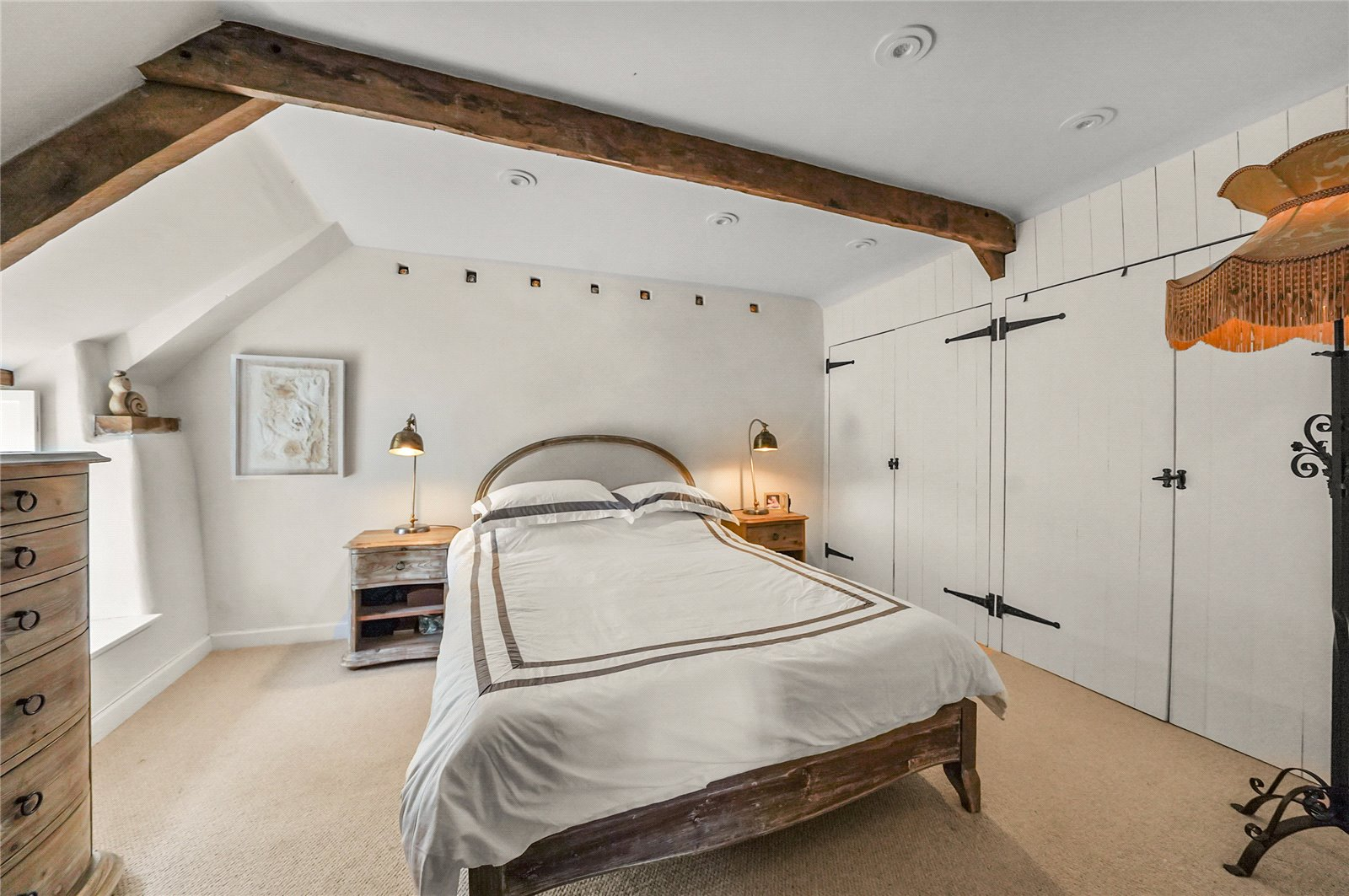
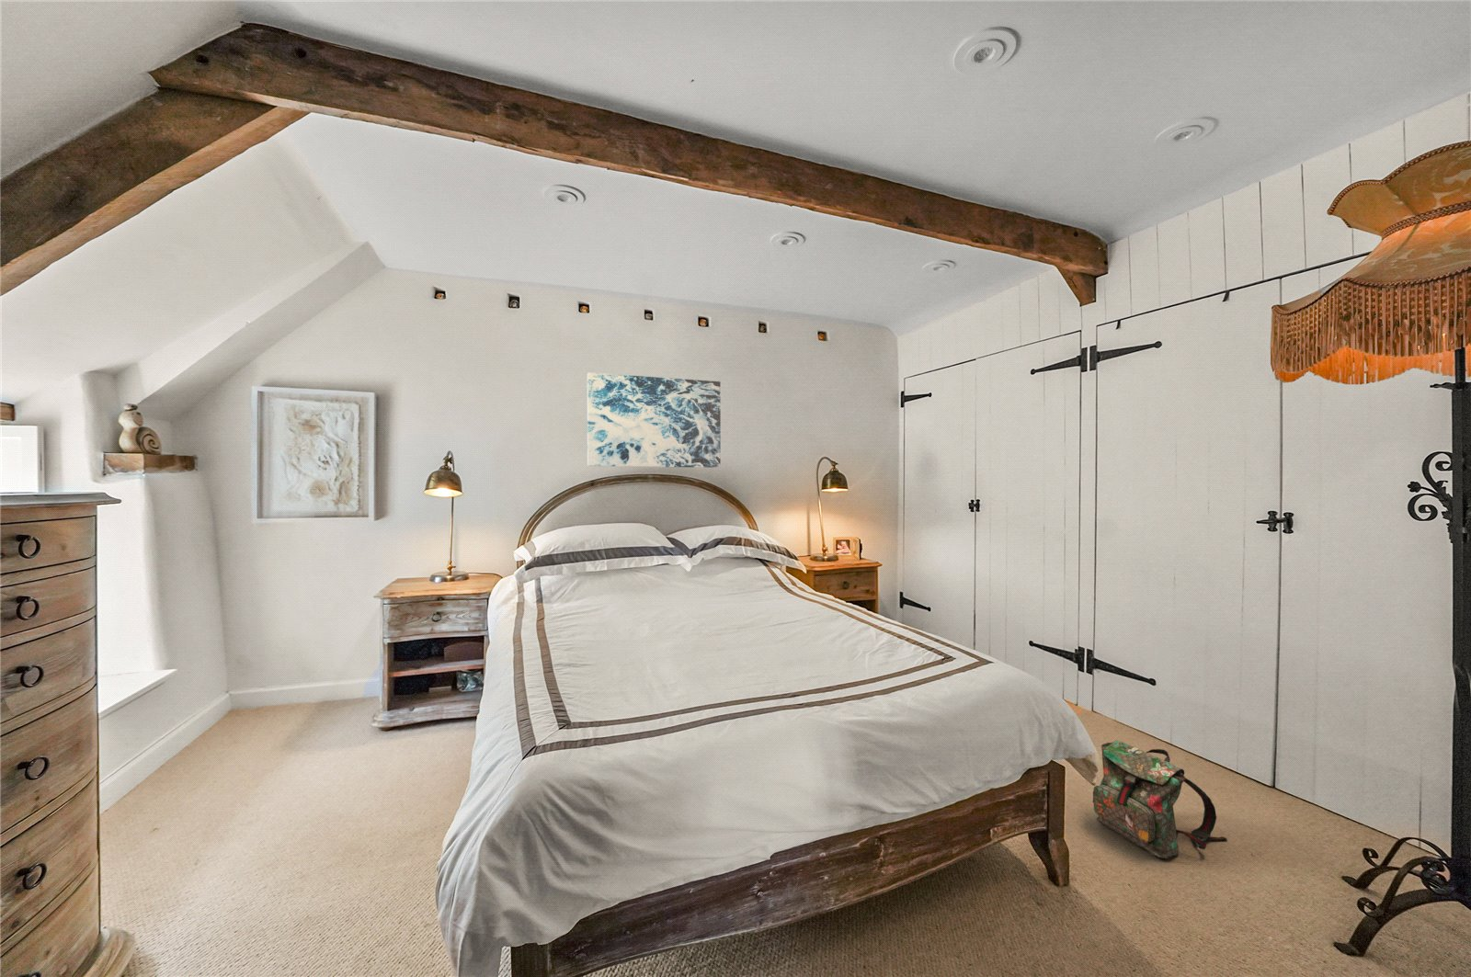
+ backpack [1093,739,1228,860]
+ wall art [587,372,722,469]
